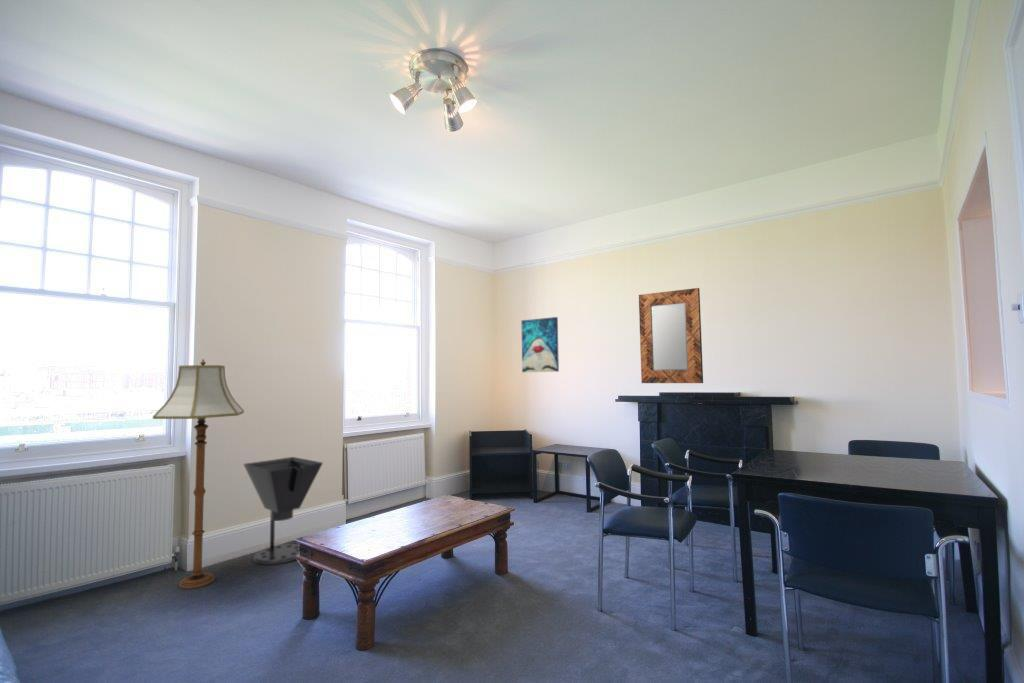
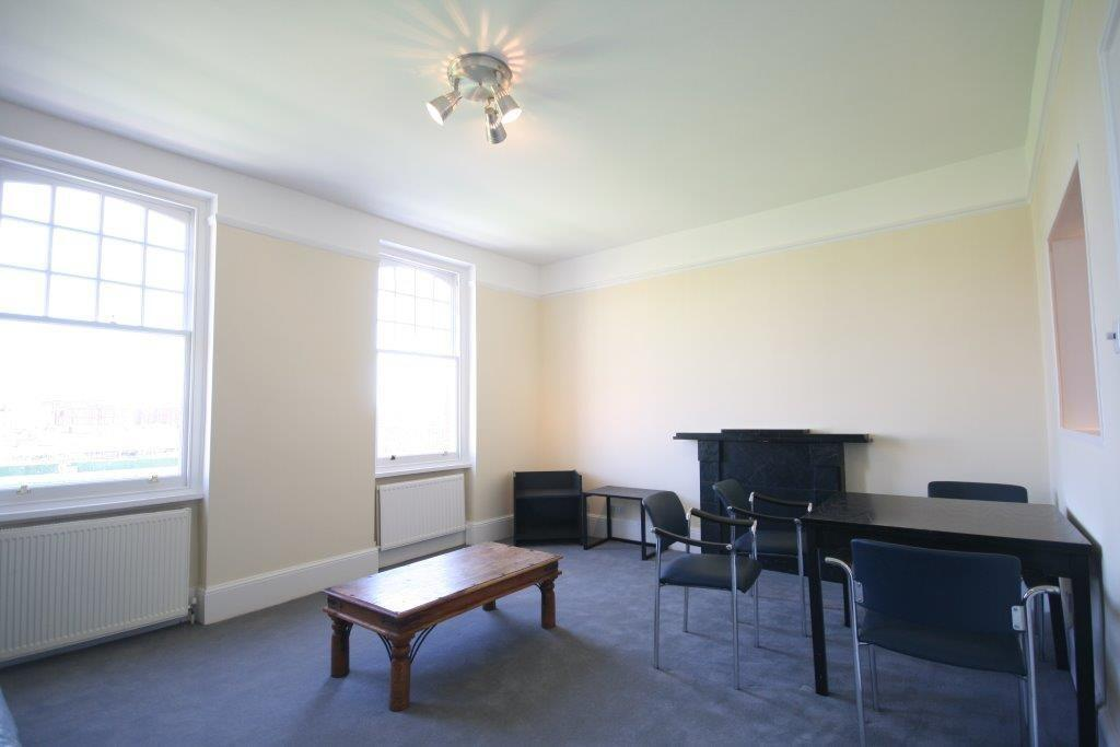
- wall art [520,316,560,373]
- umbrella stand [242,456,324,566]
- floor lamp [152,358,245,590]
- home mirror [638,287,704,384]
